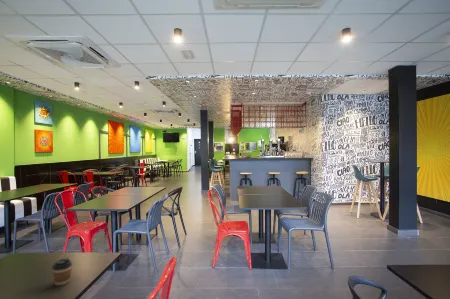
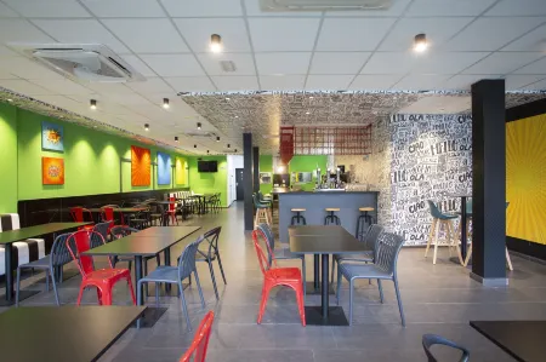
- coffee cup [51,257,73,287]
